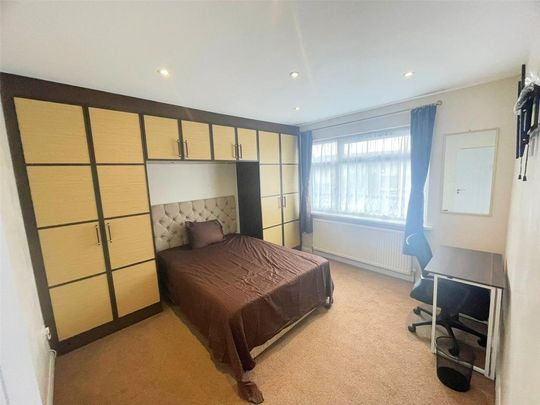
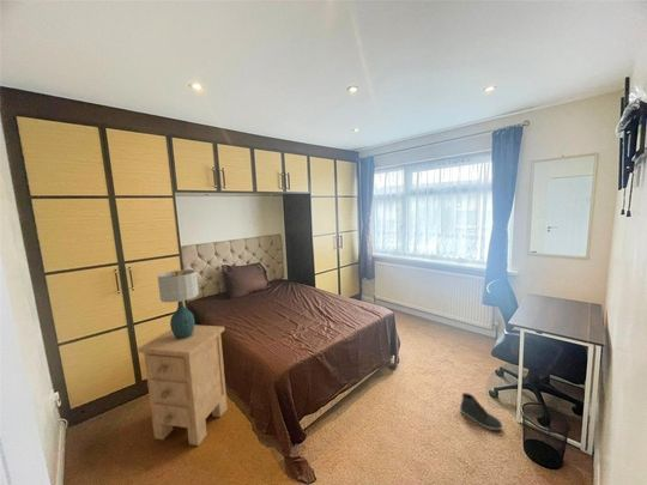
+ nightstand [137,323,229,447]
+ sneaker [459,392,503,431]
+ table lamp [157,268,200,340]
